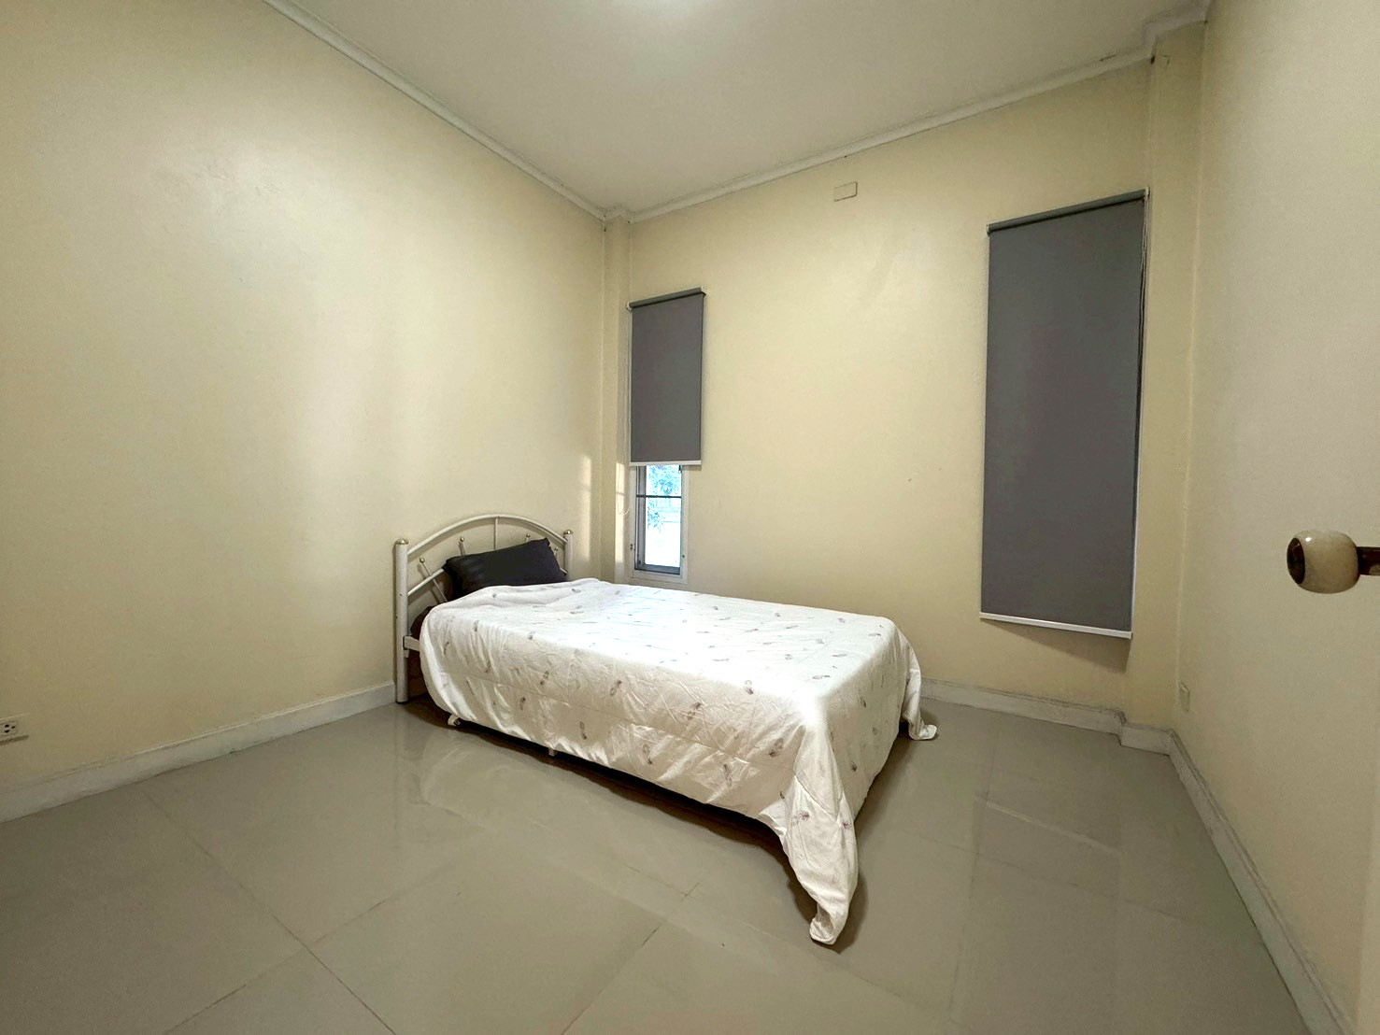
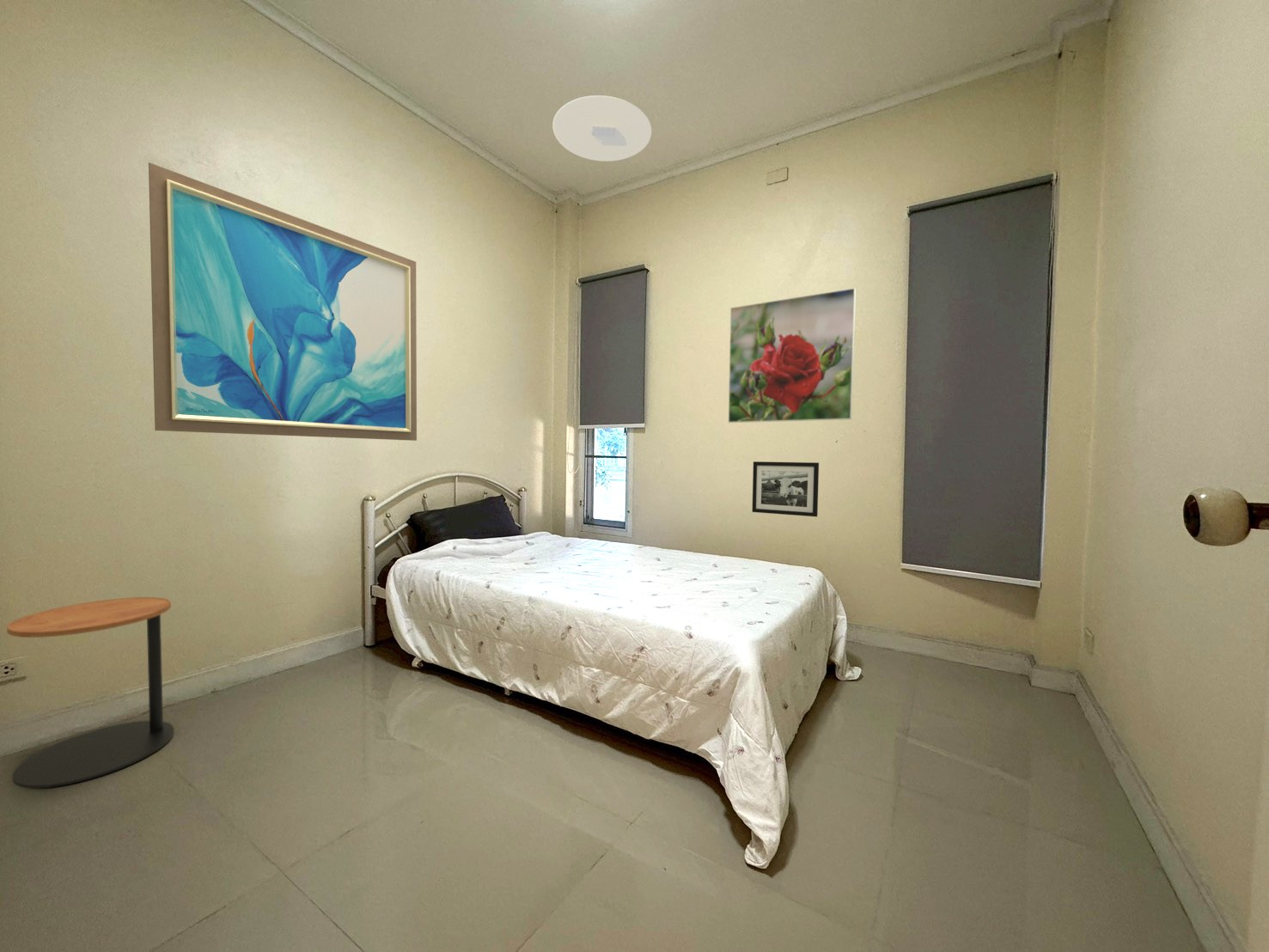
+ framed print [728,287,857,424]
+ ceiling light [552,95,652,162]
+ side table [6,596,174,790]
+ picture frame [751,461,820,517]
+ wall art [148,162,418,442]
